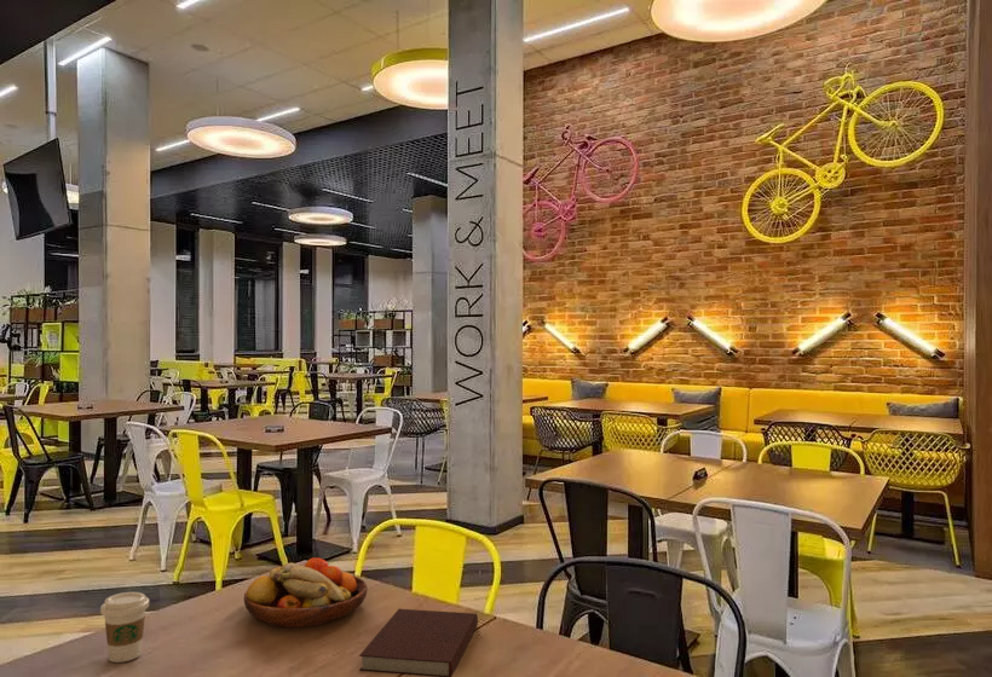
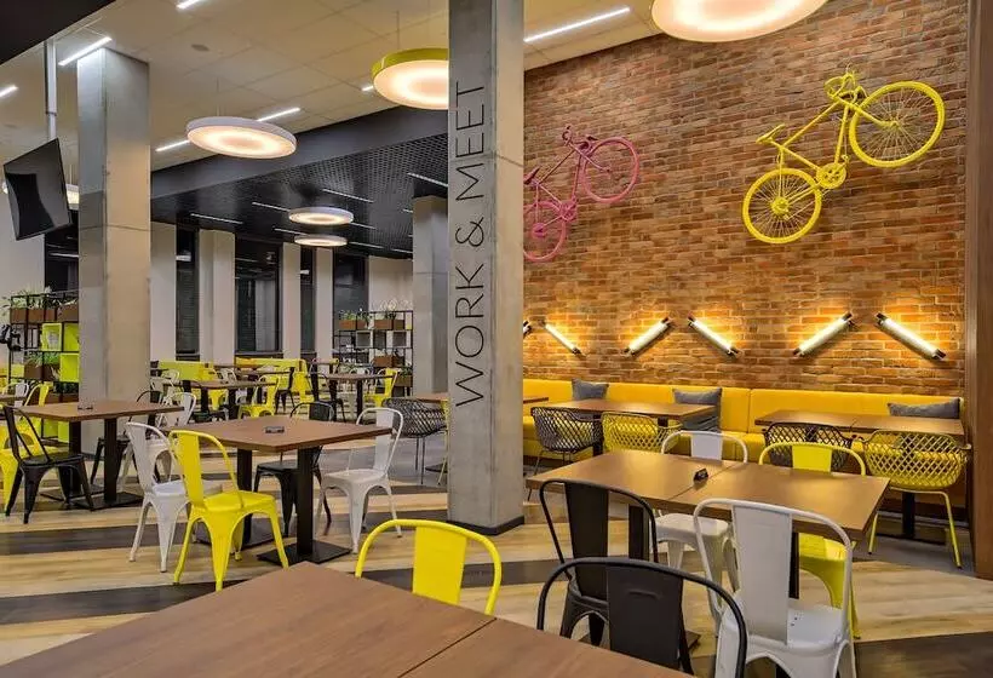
- notebook [358,608,479,677]
- fruit bowl [243,556,369,629]
- coffee cup [99,591,150,664]
